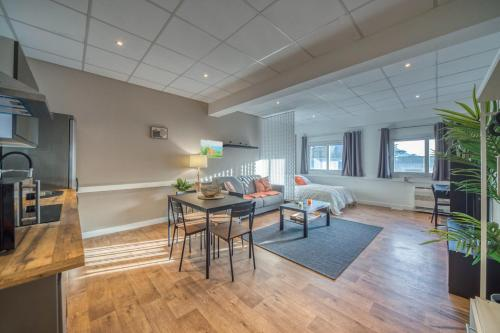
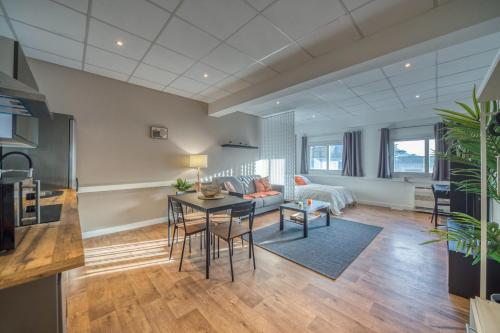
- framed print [199,139,223,159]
